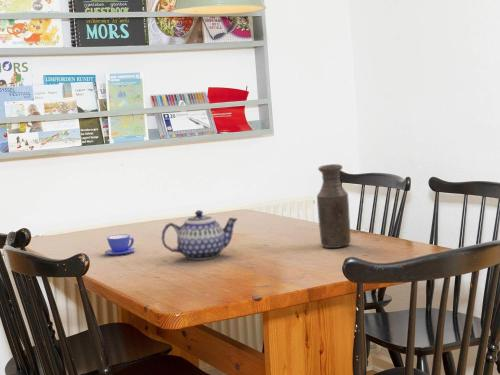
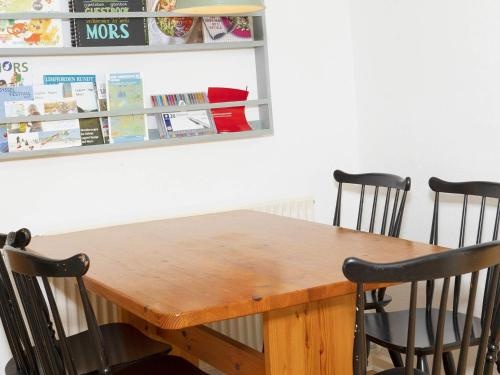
- teapot [161,209,239,261]
- bottle [316,163,352,249]
- teacup [104,233,136,256]
